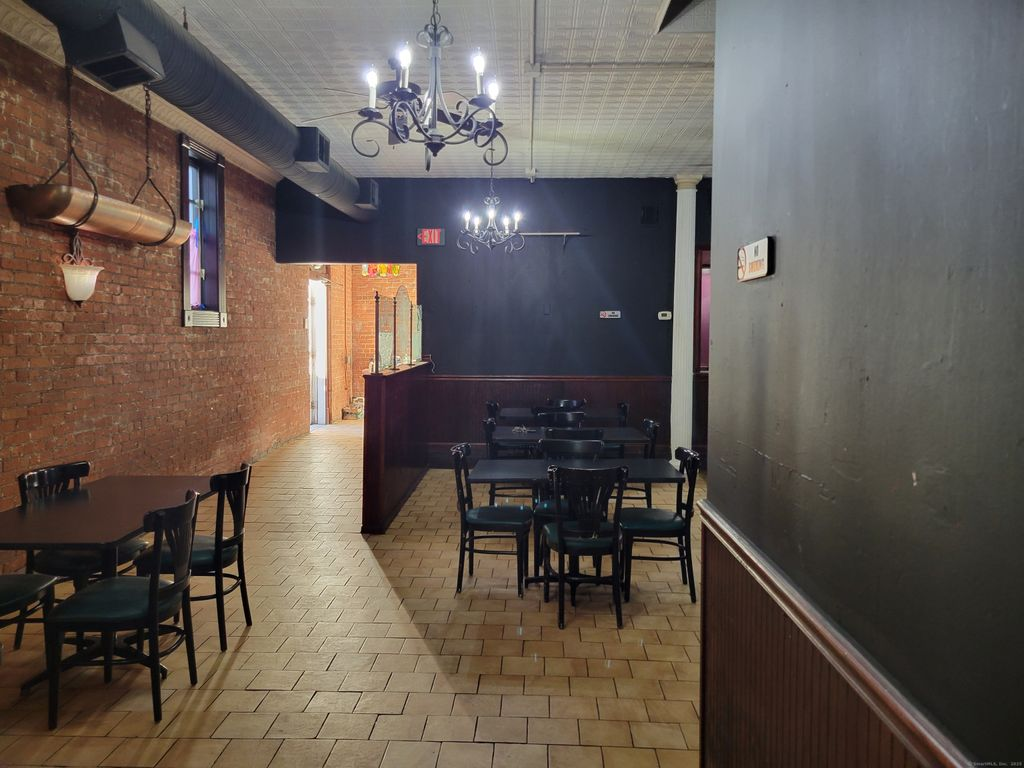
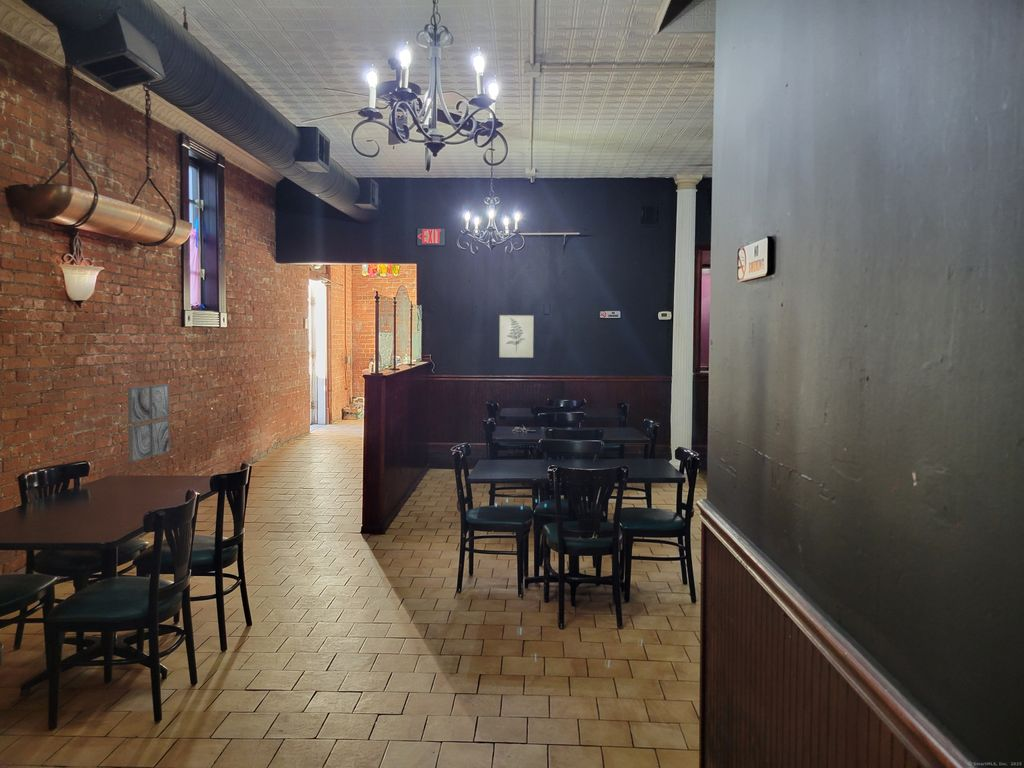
+ wall art [498,313,535,359]
+ wall art [127,383,171,463]
